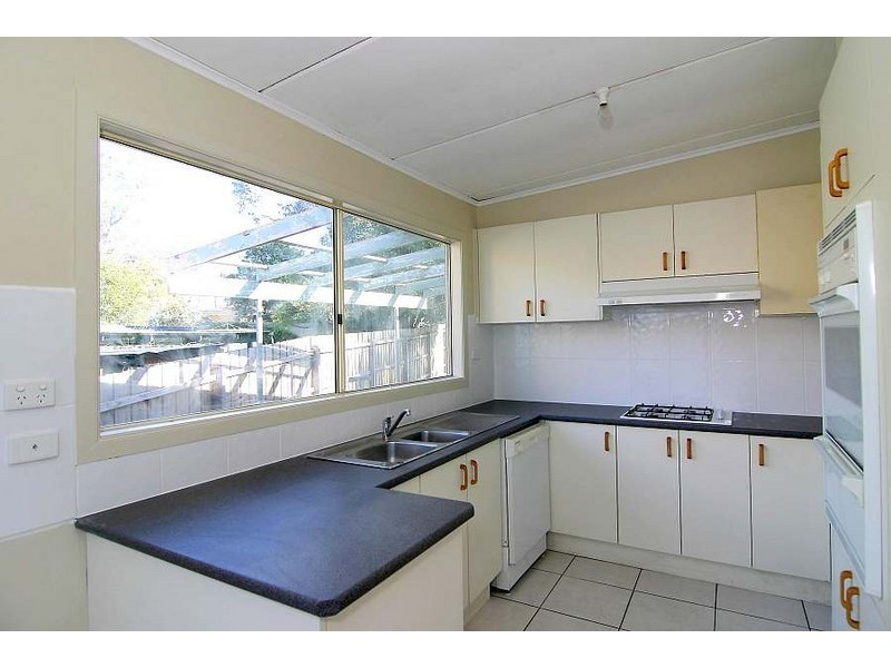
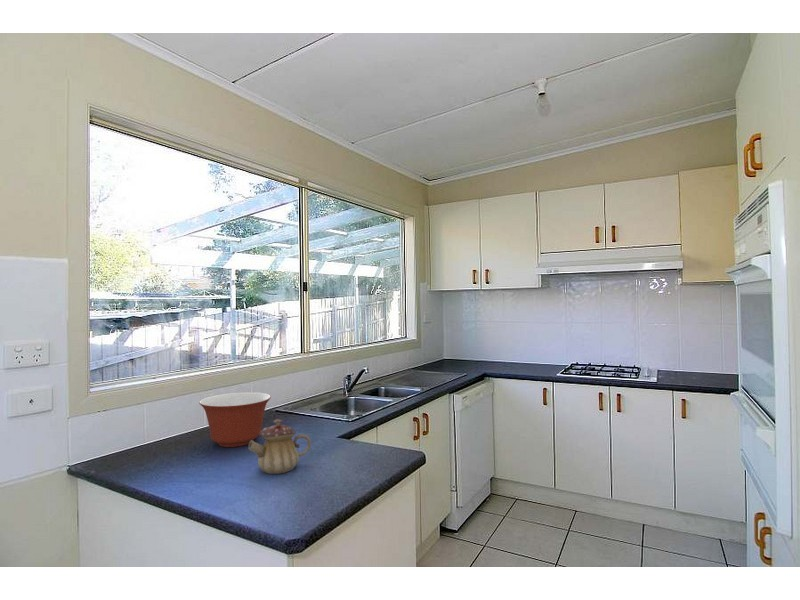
+ mixing bowl [198,391,272,448]
+ teapot [248,418,312,475]
